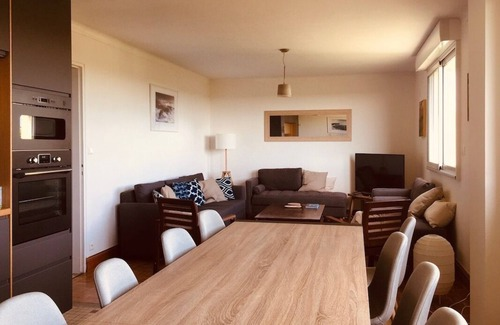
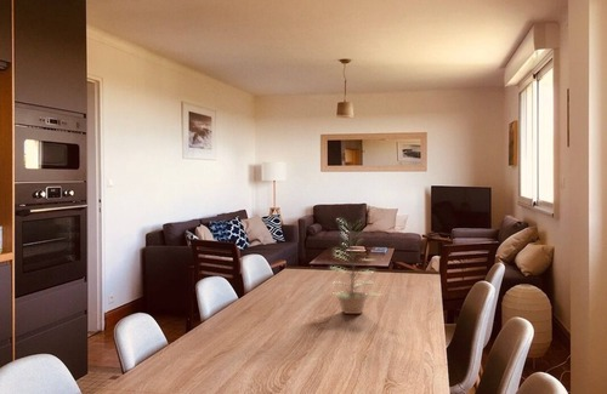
+ plant [328,217,384,315]
